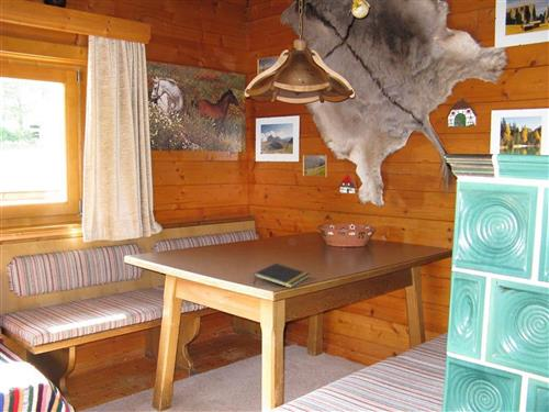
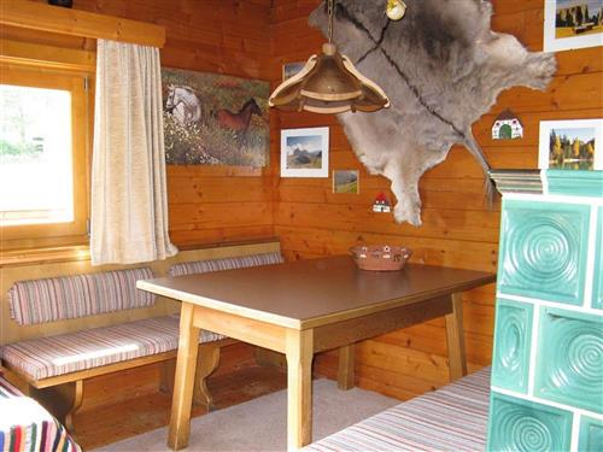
- notepad [253,263,311,289]
